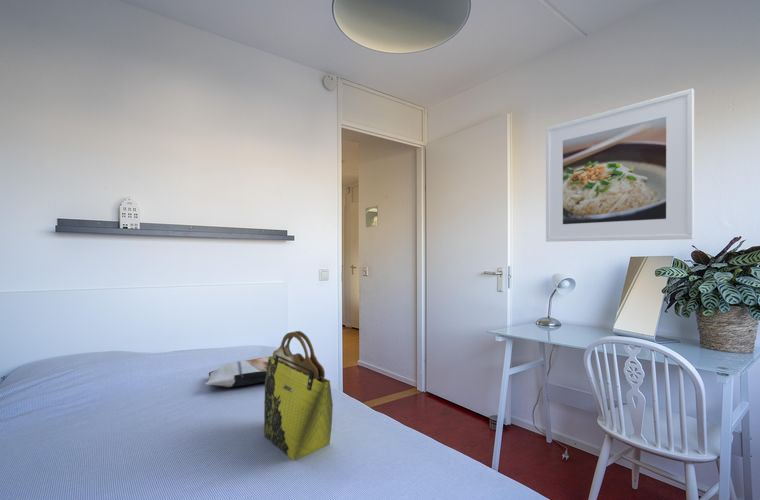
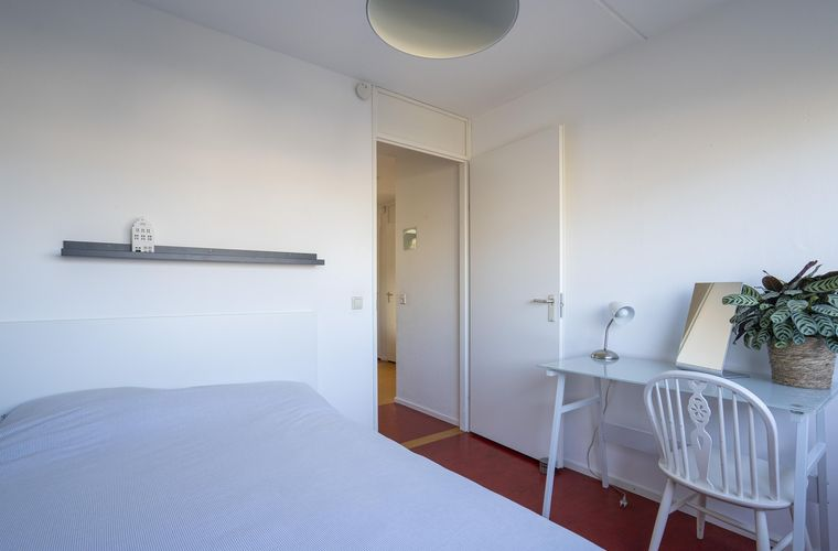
- tote bag [263,330,334,461]
- pillow [204,356,269,388]
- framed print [545,88,695,243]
